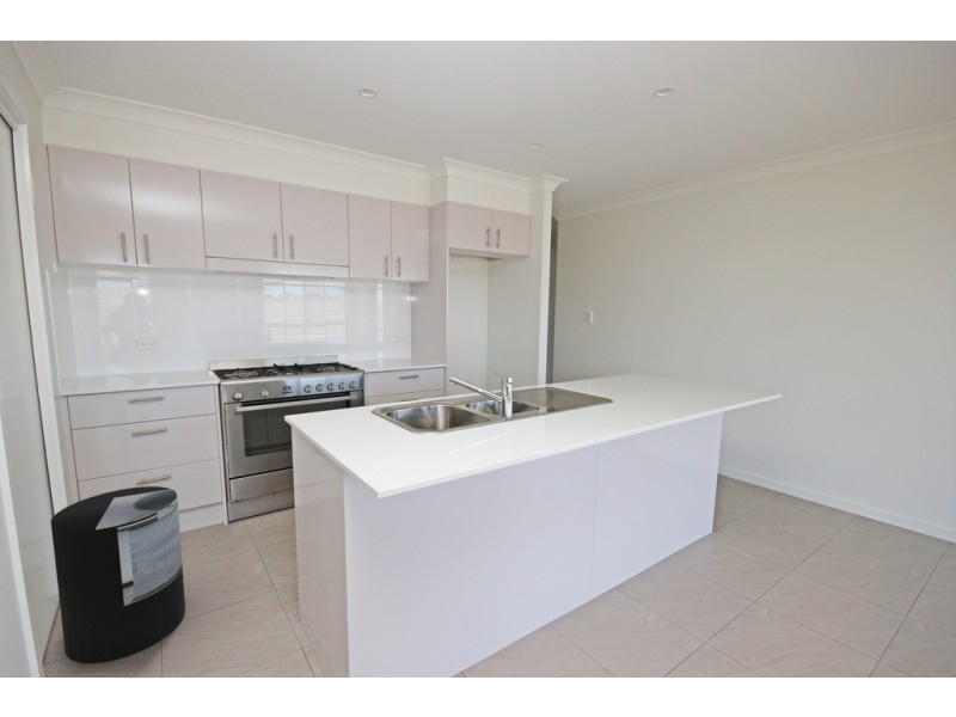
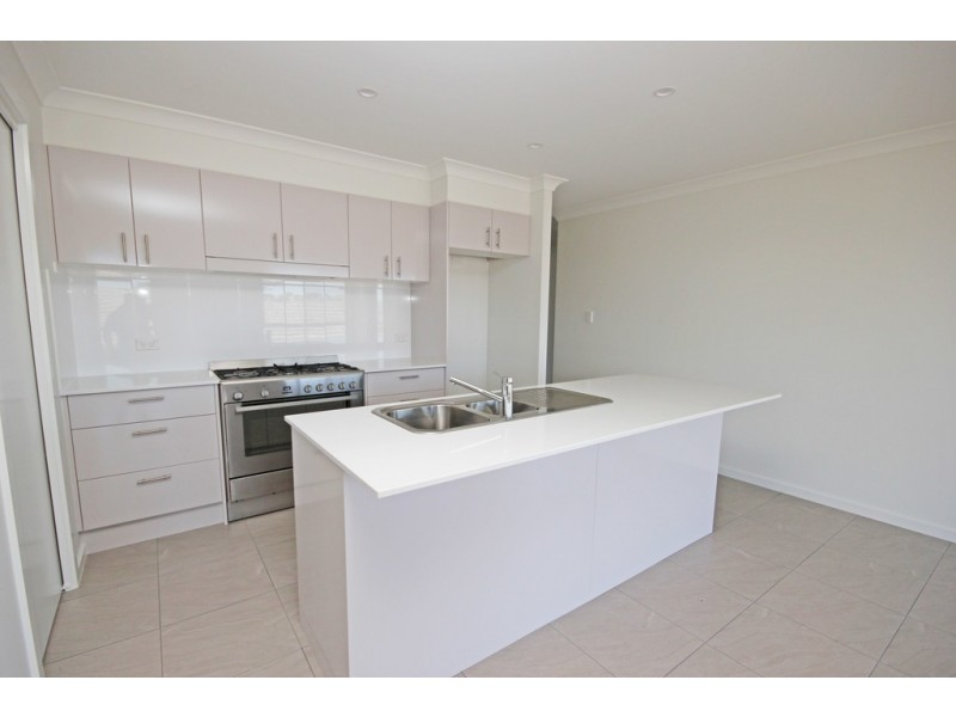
- trash can [50,485,186,664]
